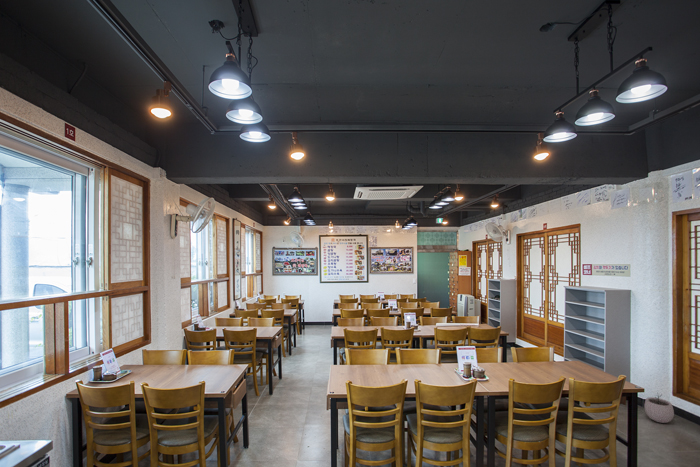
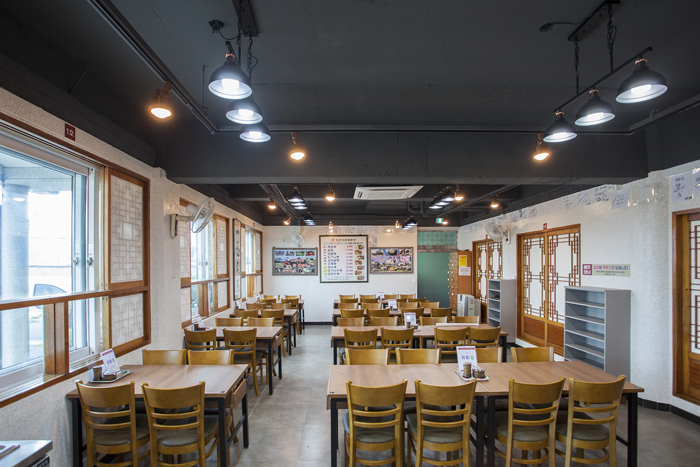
- plant pot [644,391,675,424]
